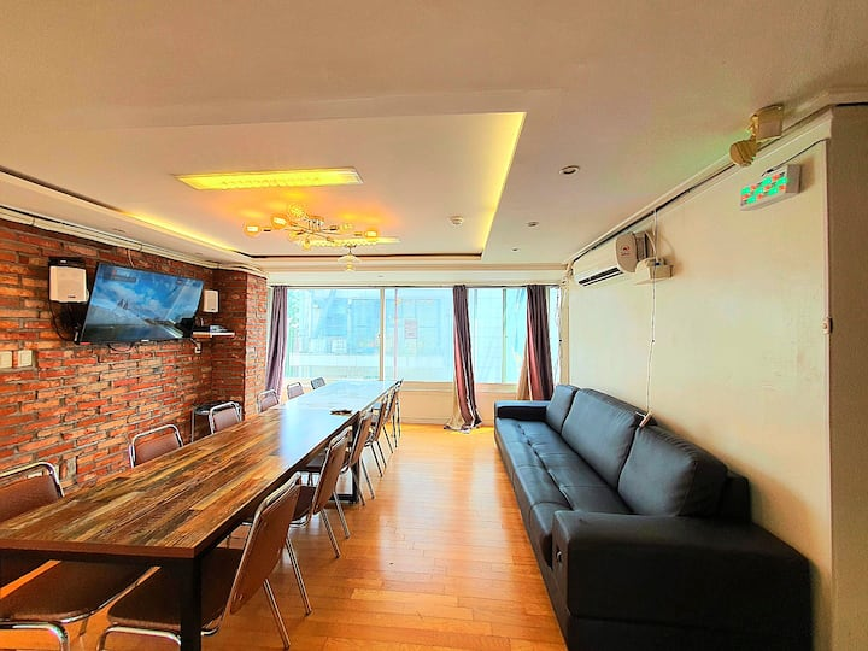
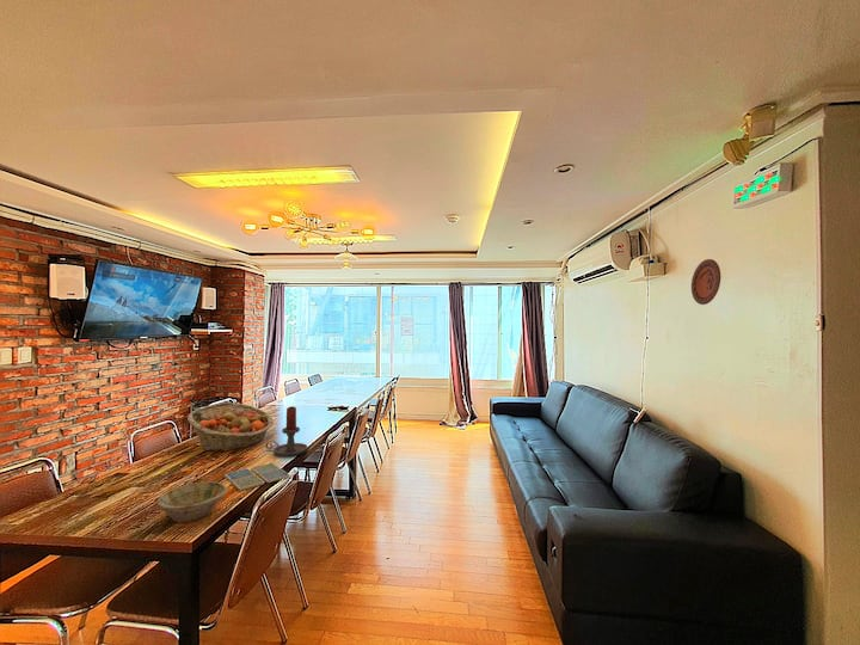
+ candle holder [264,405,308,457]
+ decorative plate [690,258,721,306]
+ fruit basket [186,401,275,453]
+ drink coaster [223,462,291,492]
+ bowl [155,481,228,524]
